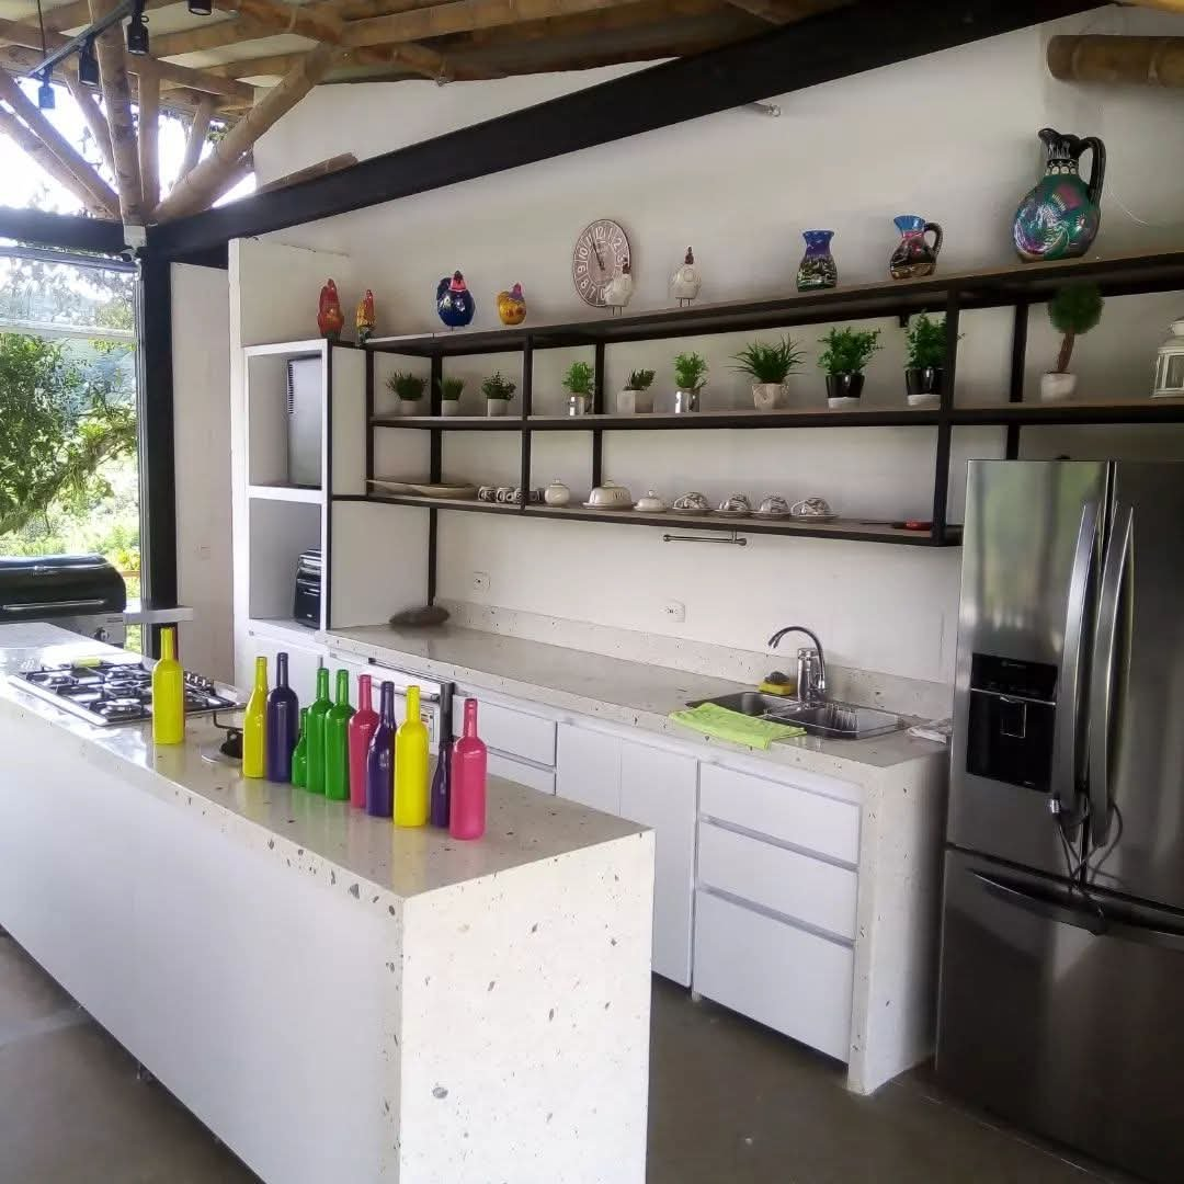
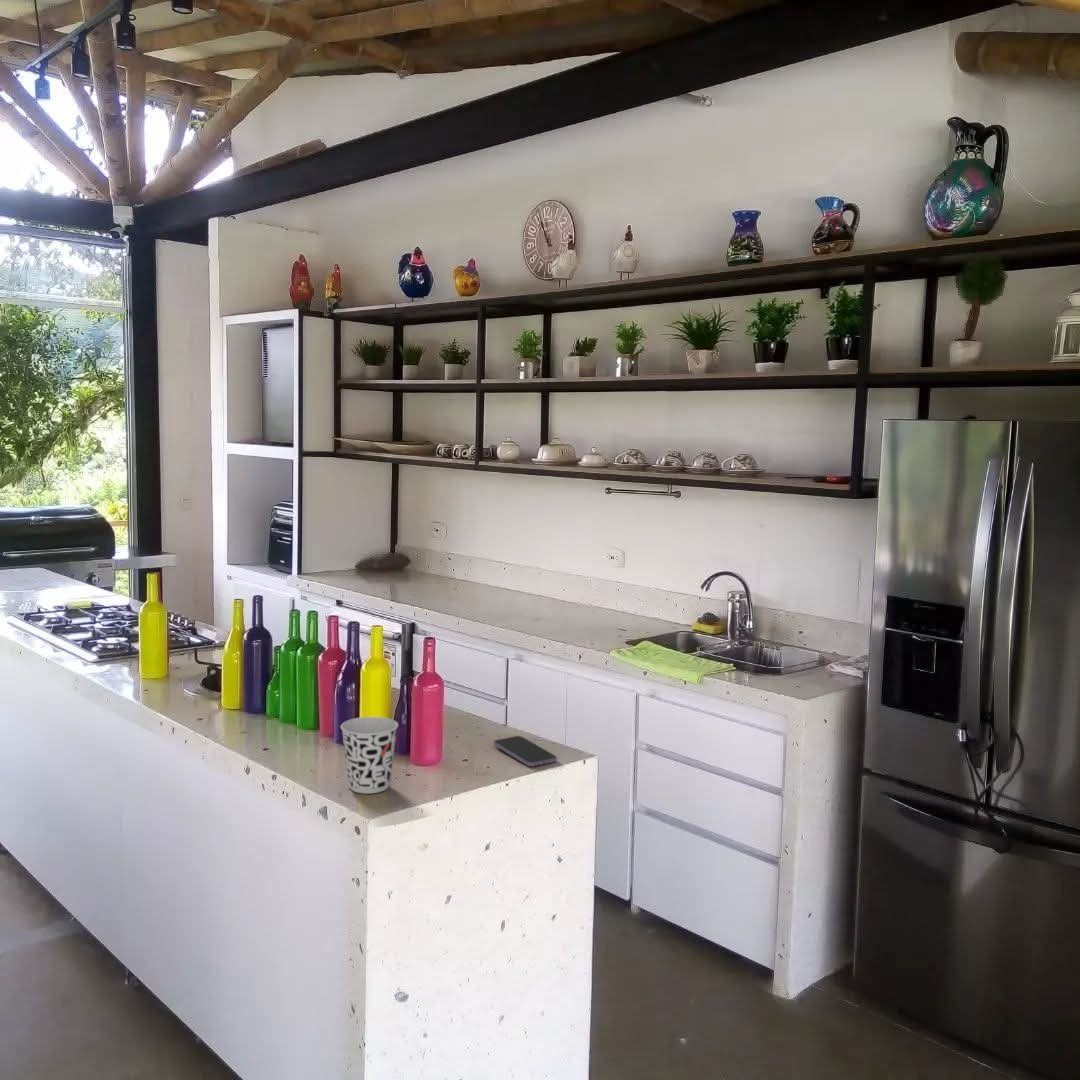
+ cup [340,716,399,794]
+ smartphone [493,735,558,767]
